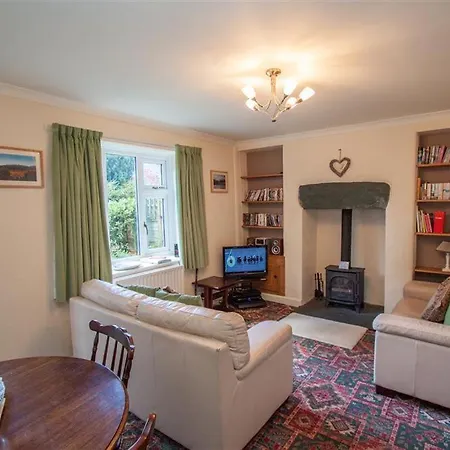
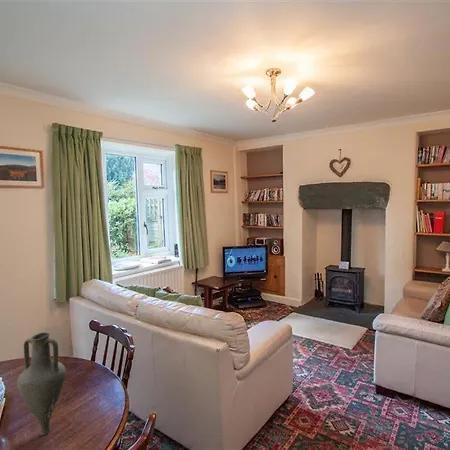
+ vase [16,332,67,436]
